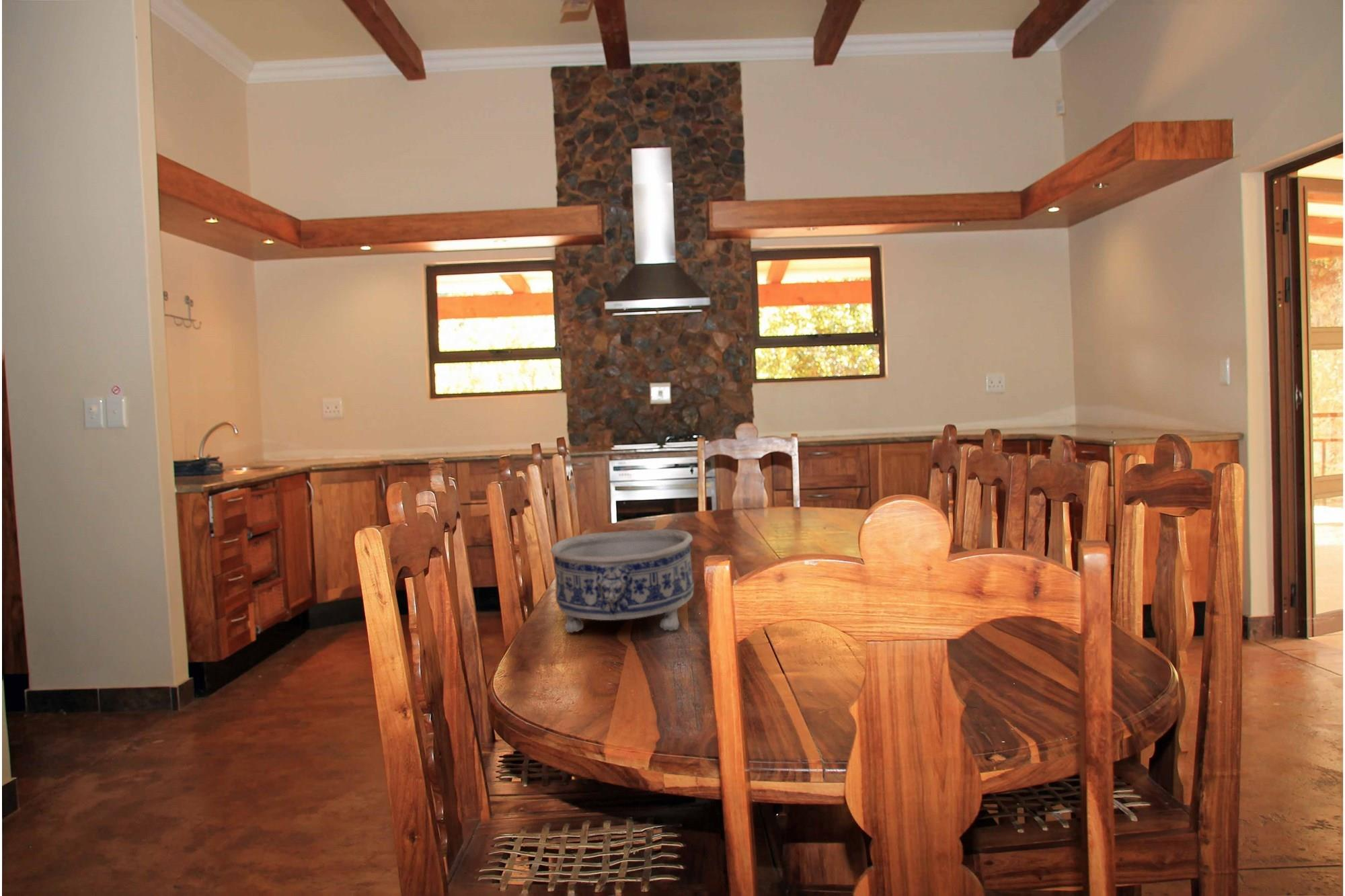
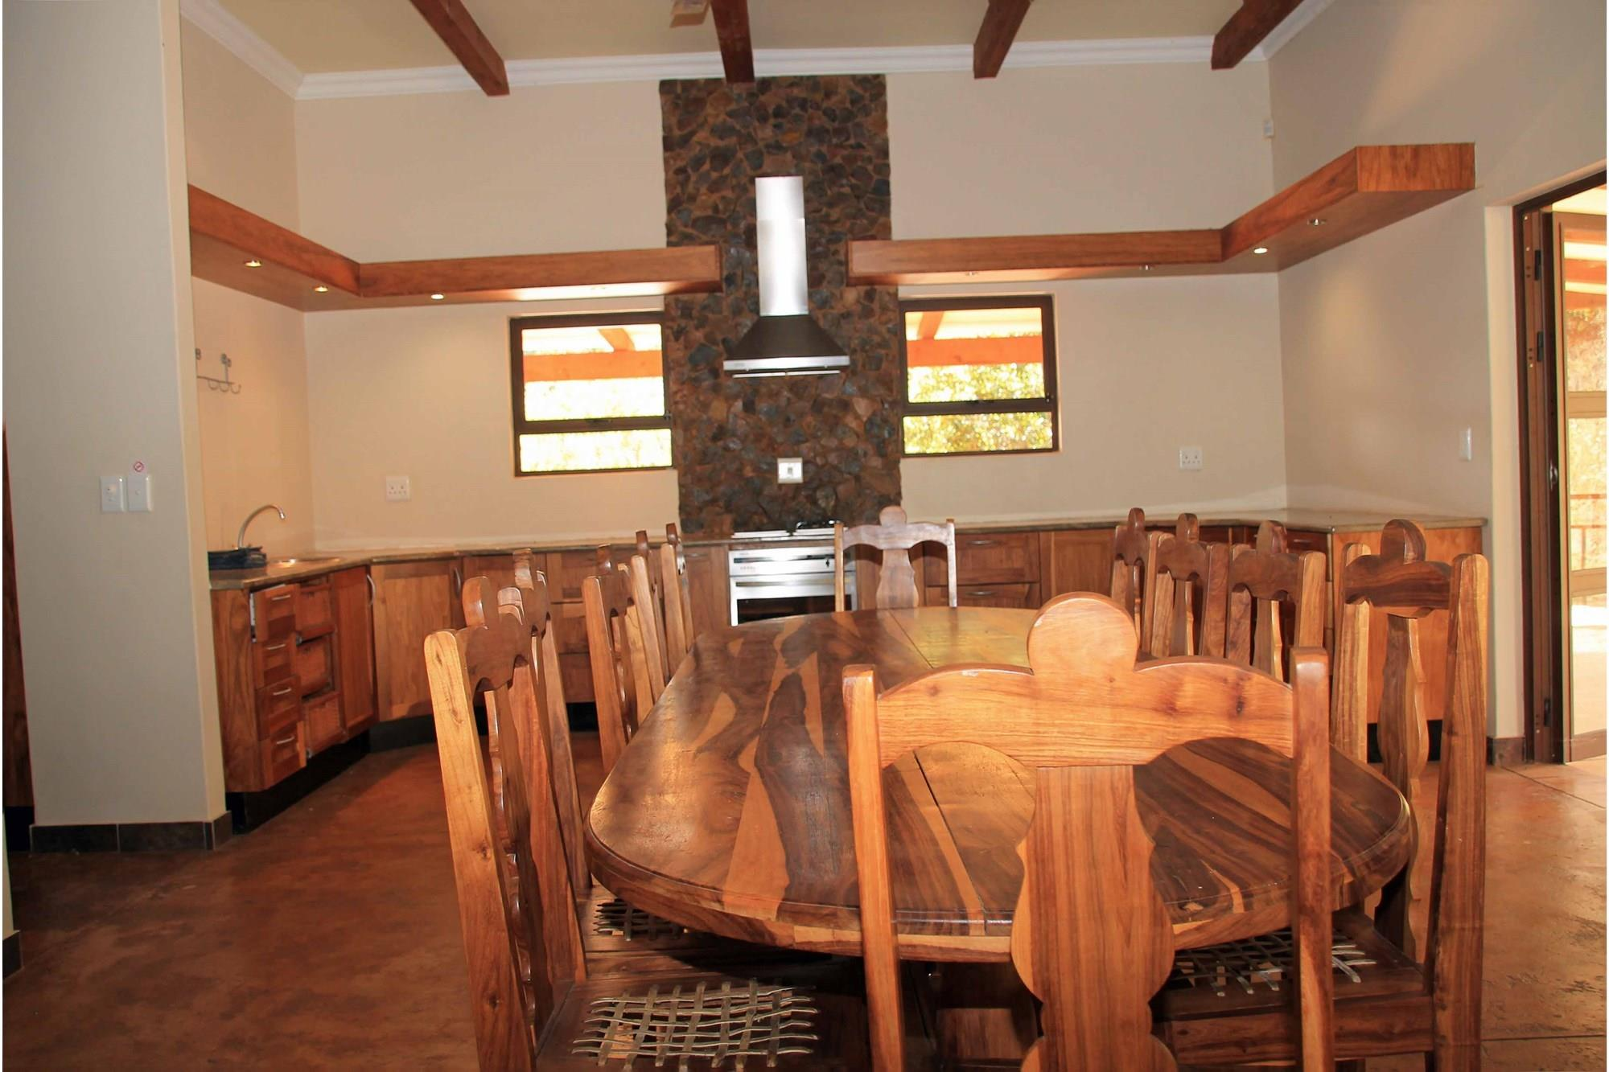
- decorative bowl [549,528,695,634]
